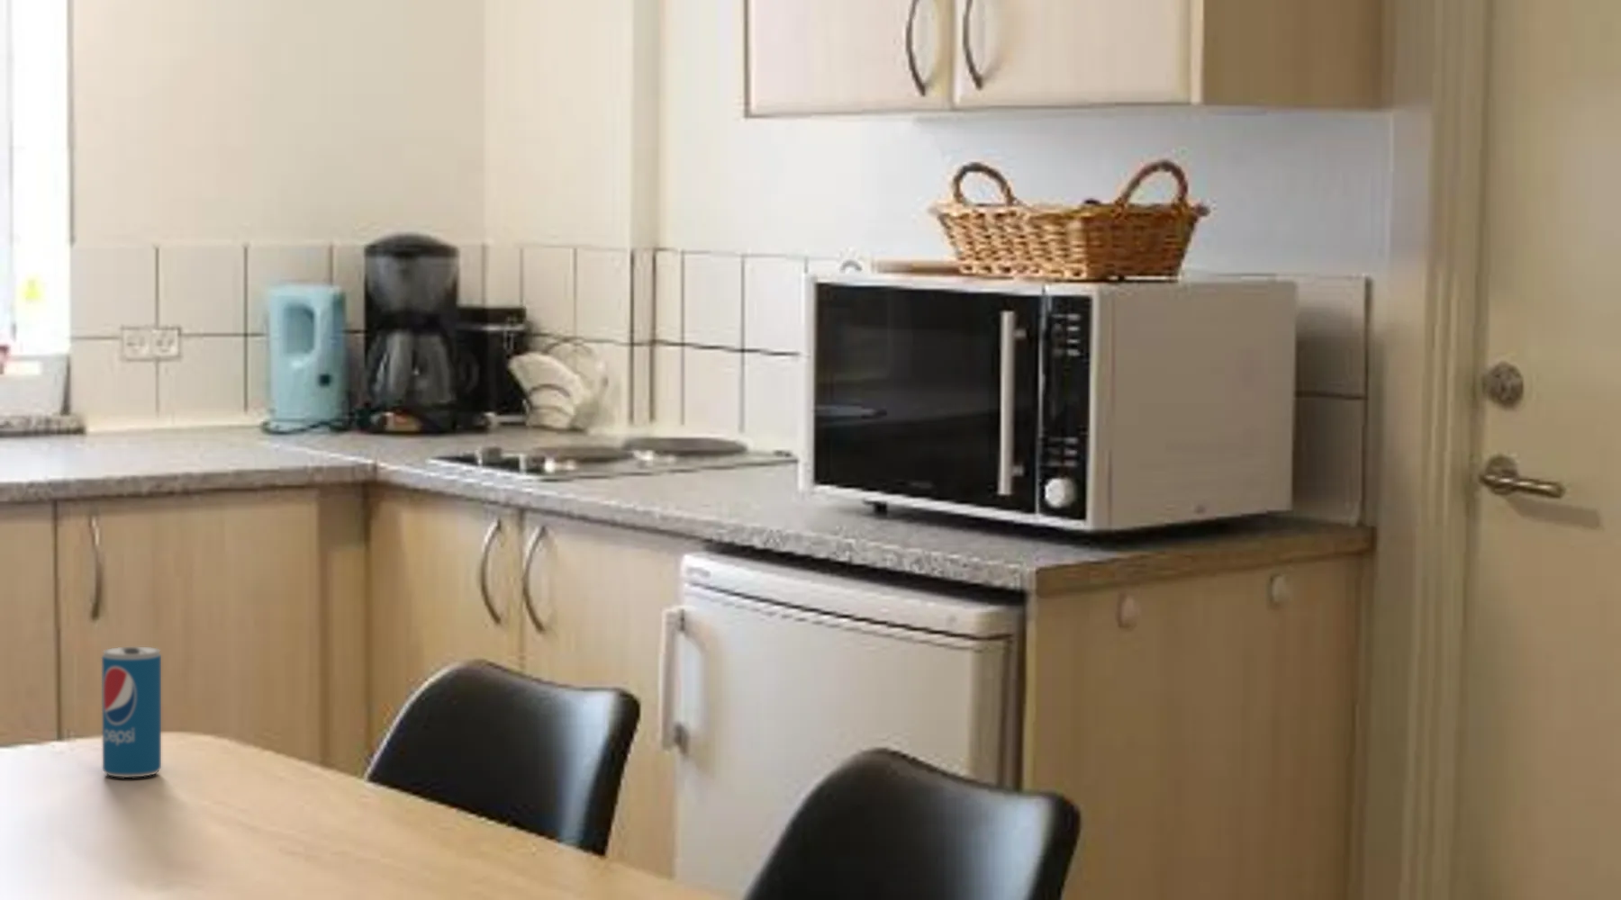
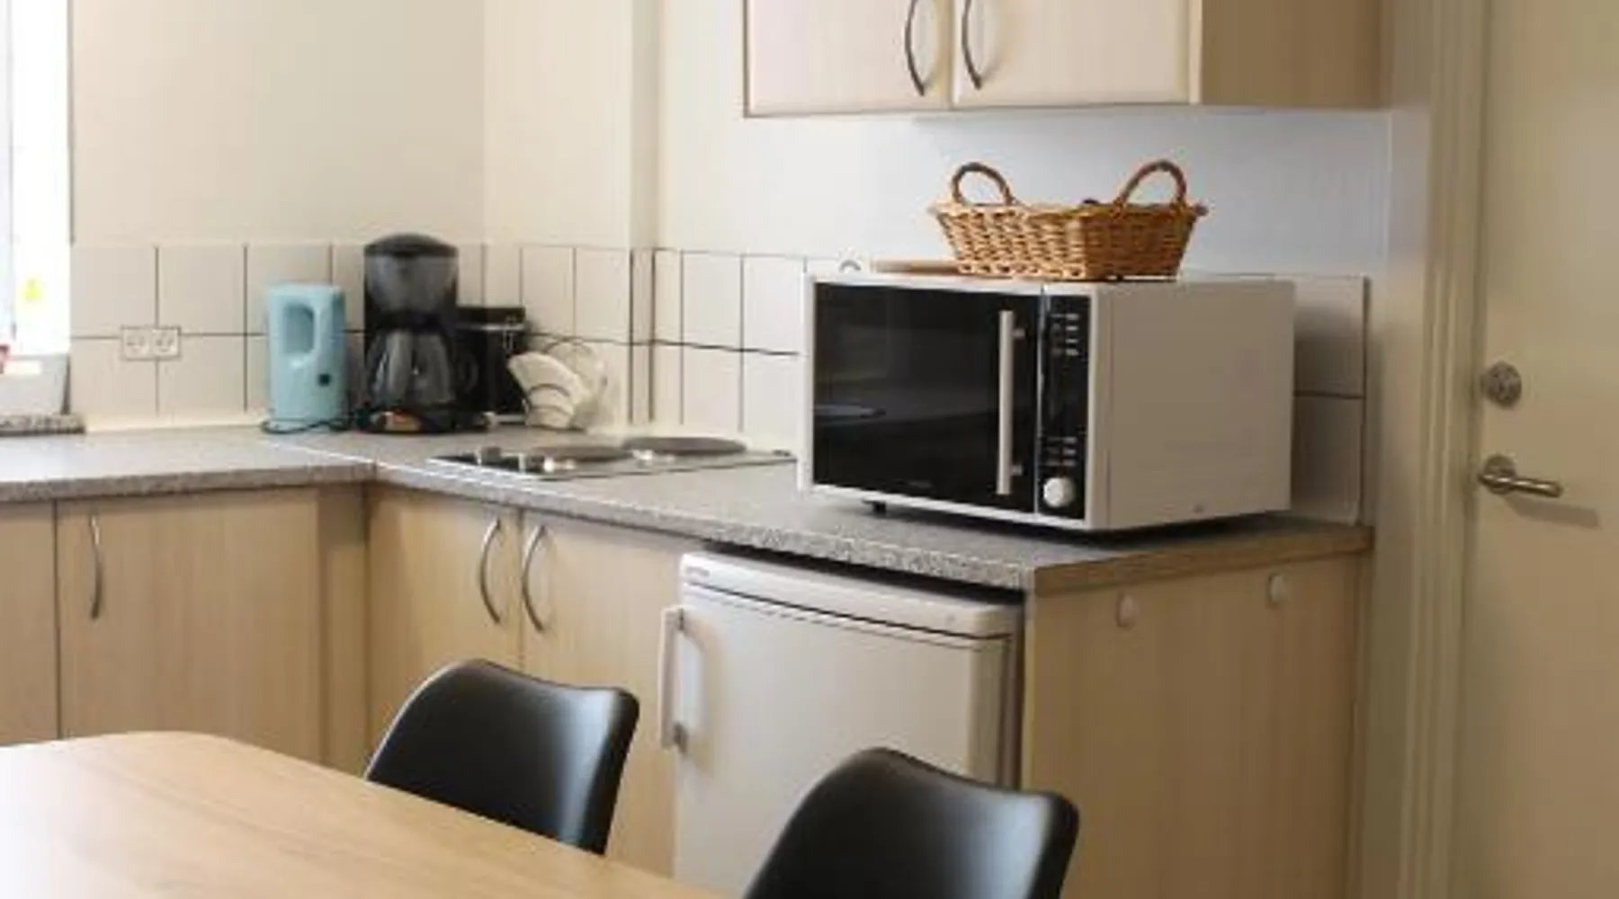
- beverage can [101,646,162,778]
